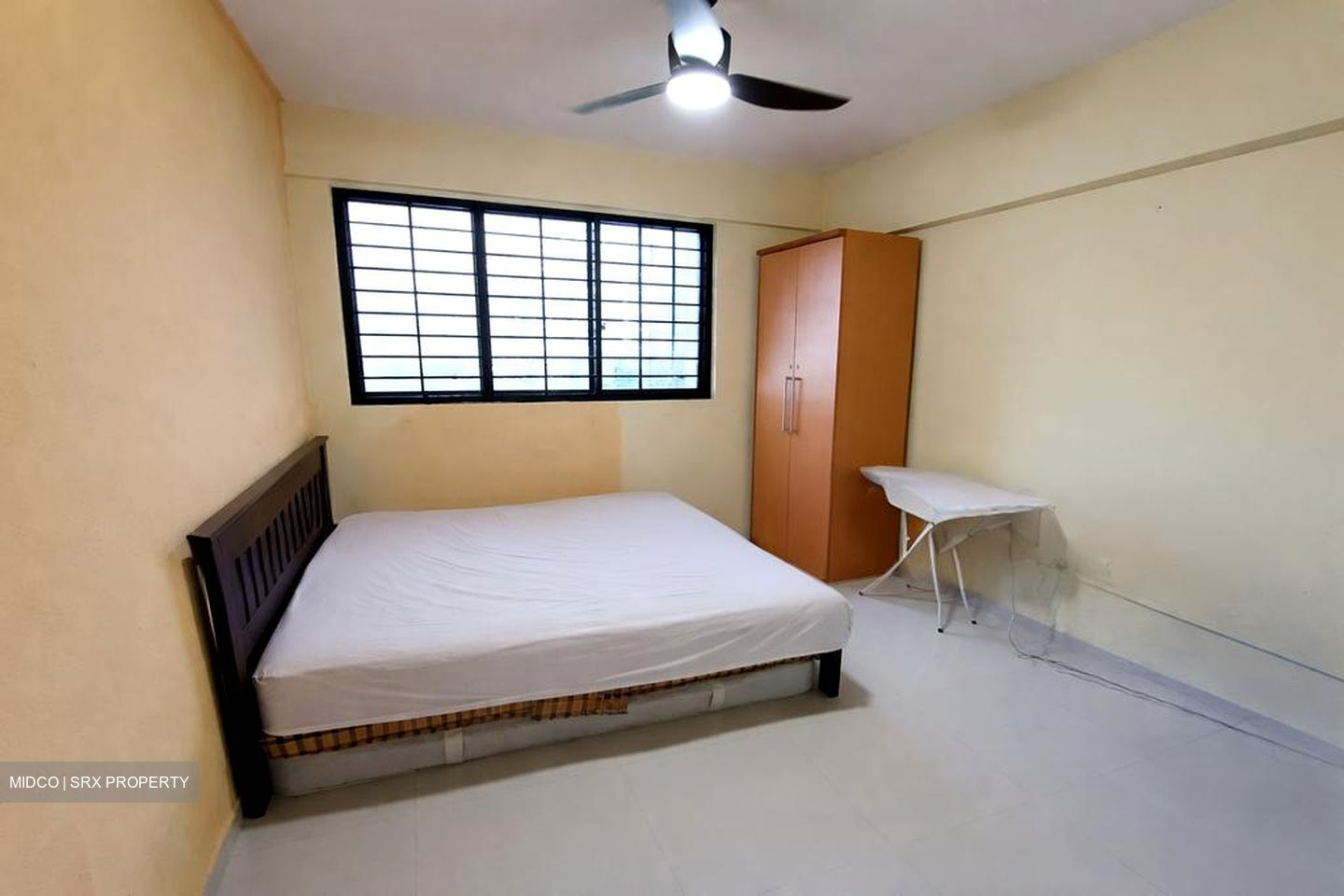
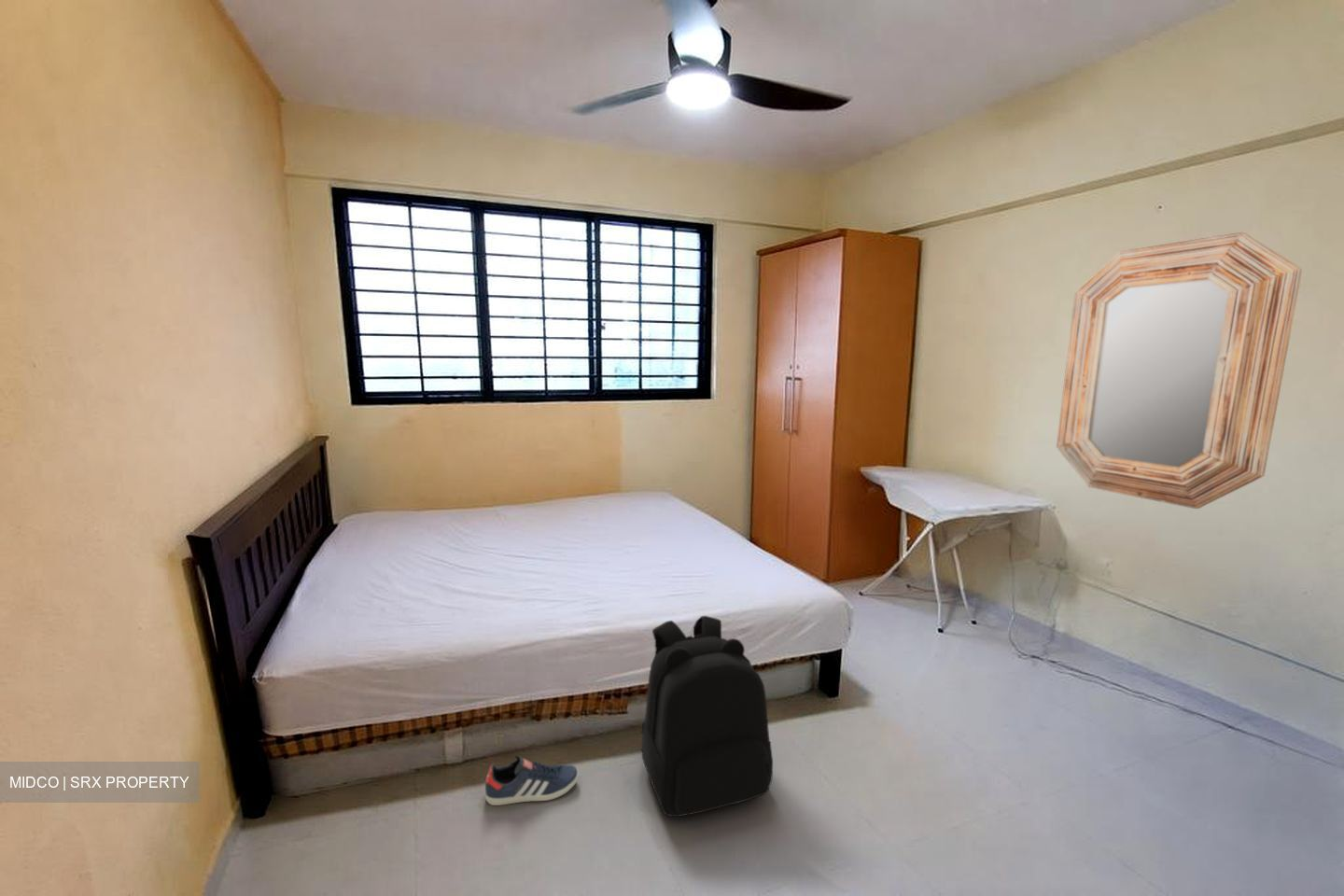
+ backpack [640,615,774,818]
+ sneaker [484,755,580,806]
+ home mirror [1056,231,1303,510]
